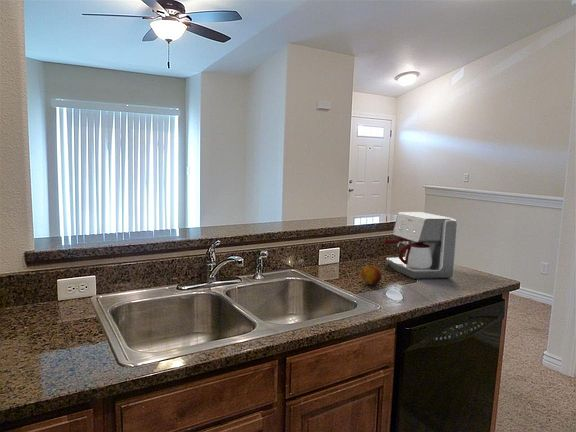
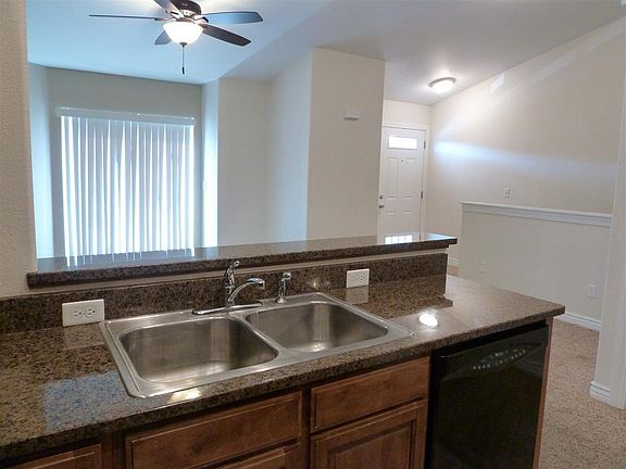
- fruit [360,264,382,286]
- coffee maker [382,211,459,280]
